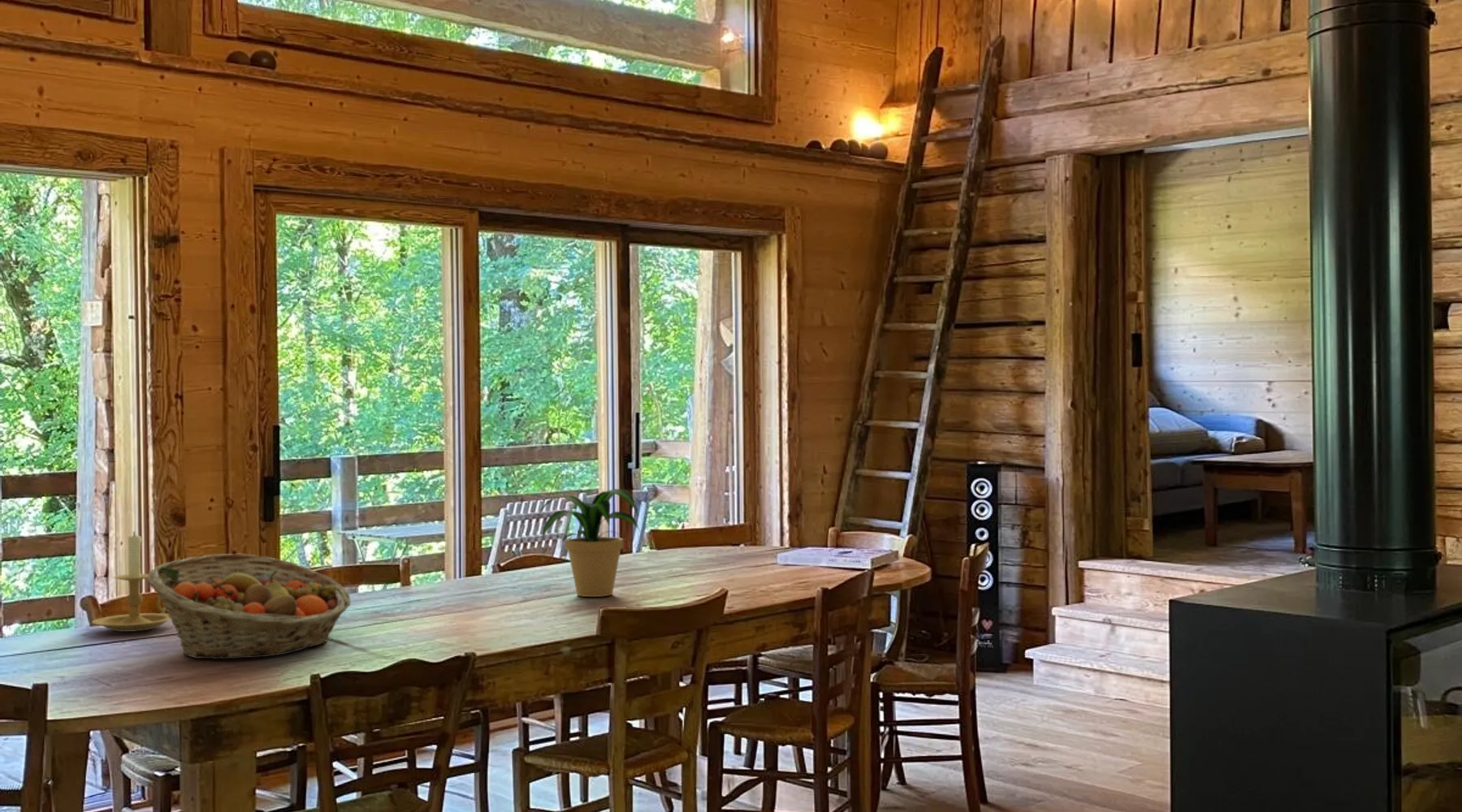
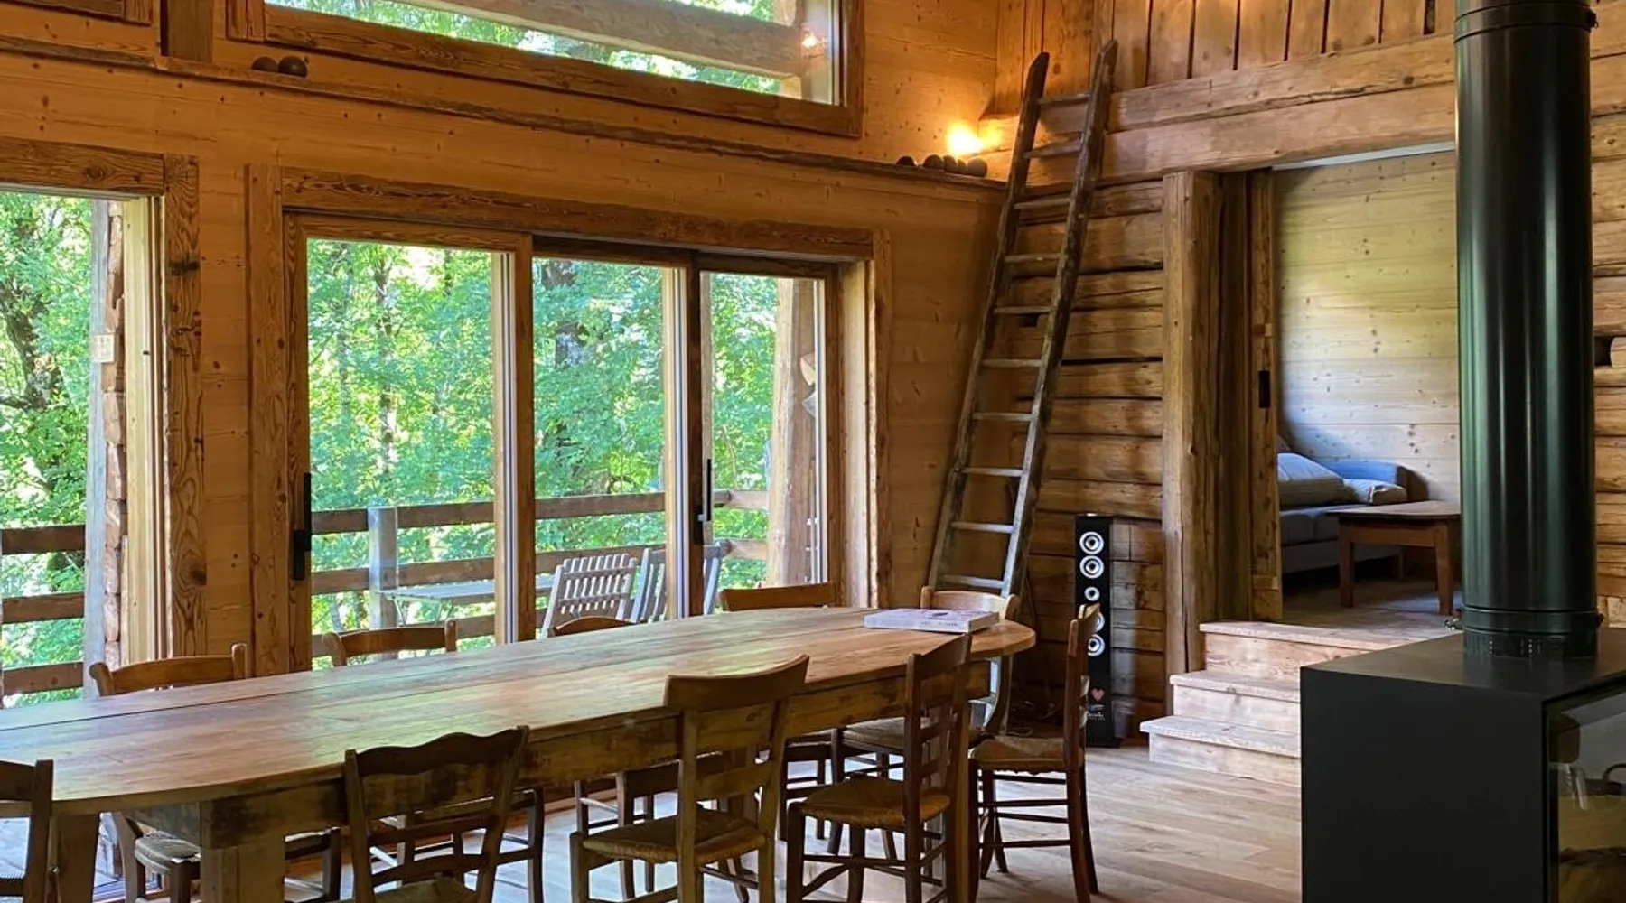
- potted plant [537,488,643,598]
- candle holder [91,531,171,633]
- fruit basket [147,552,352,660]
